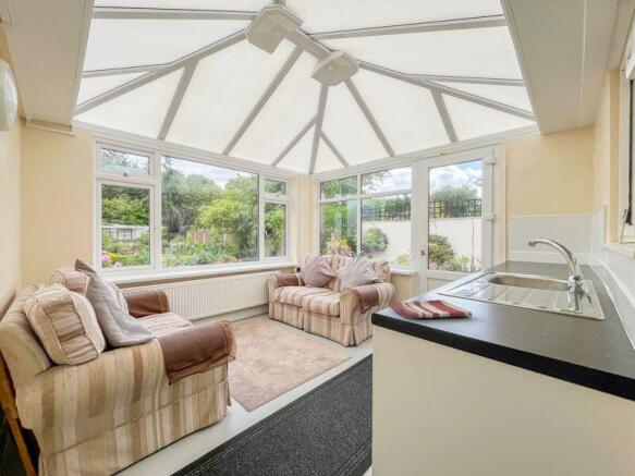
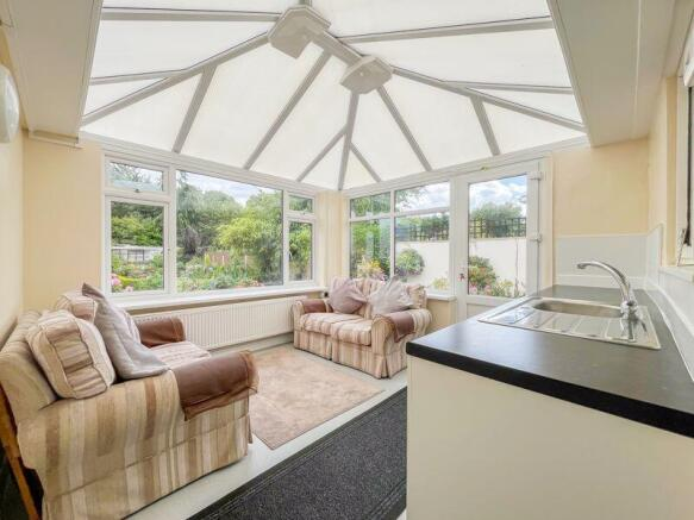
- dish towel [389,298,473,319]
